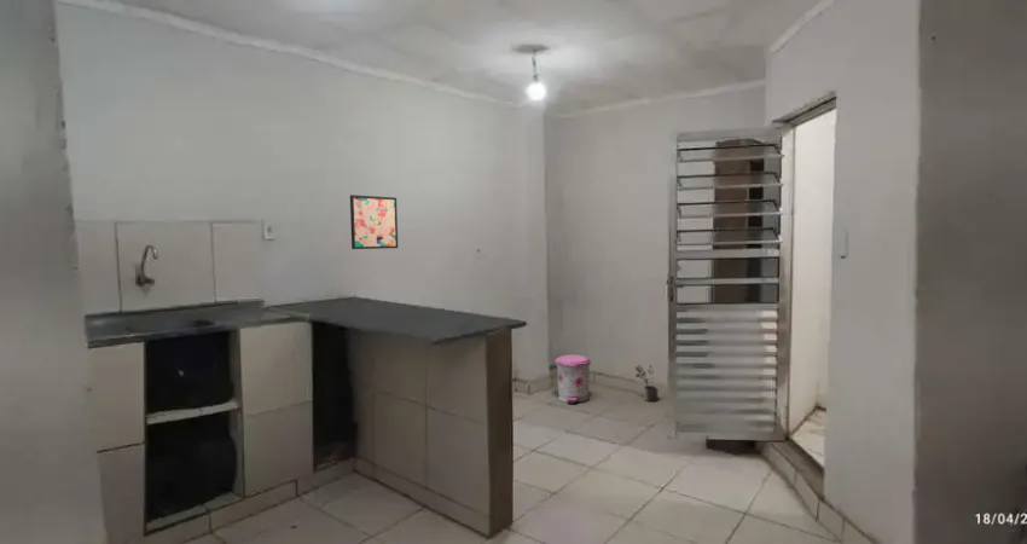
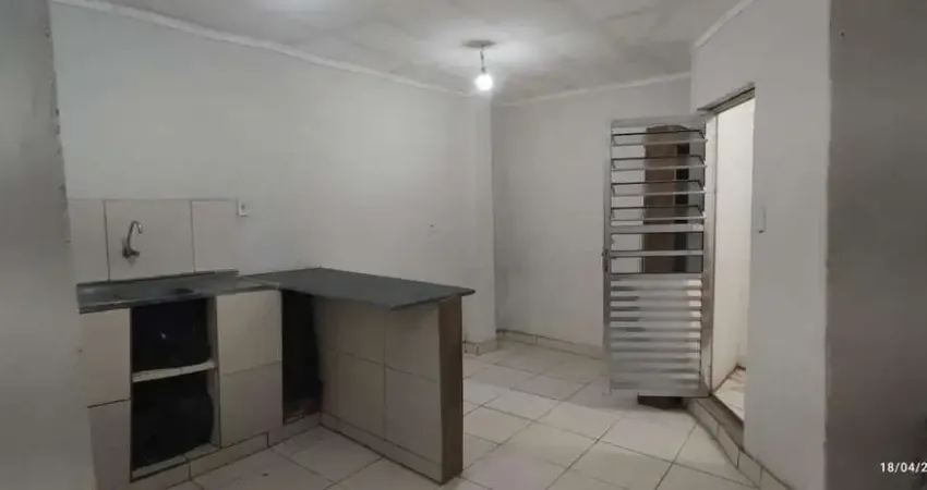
- wall art [349,193,399,250]
- trash can [553,354,592,405]
- potted plant [634,364,660,403]
